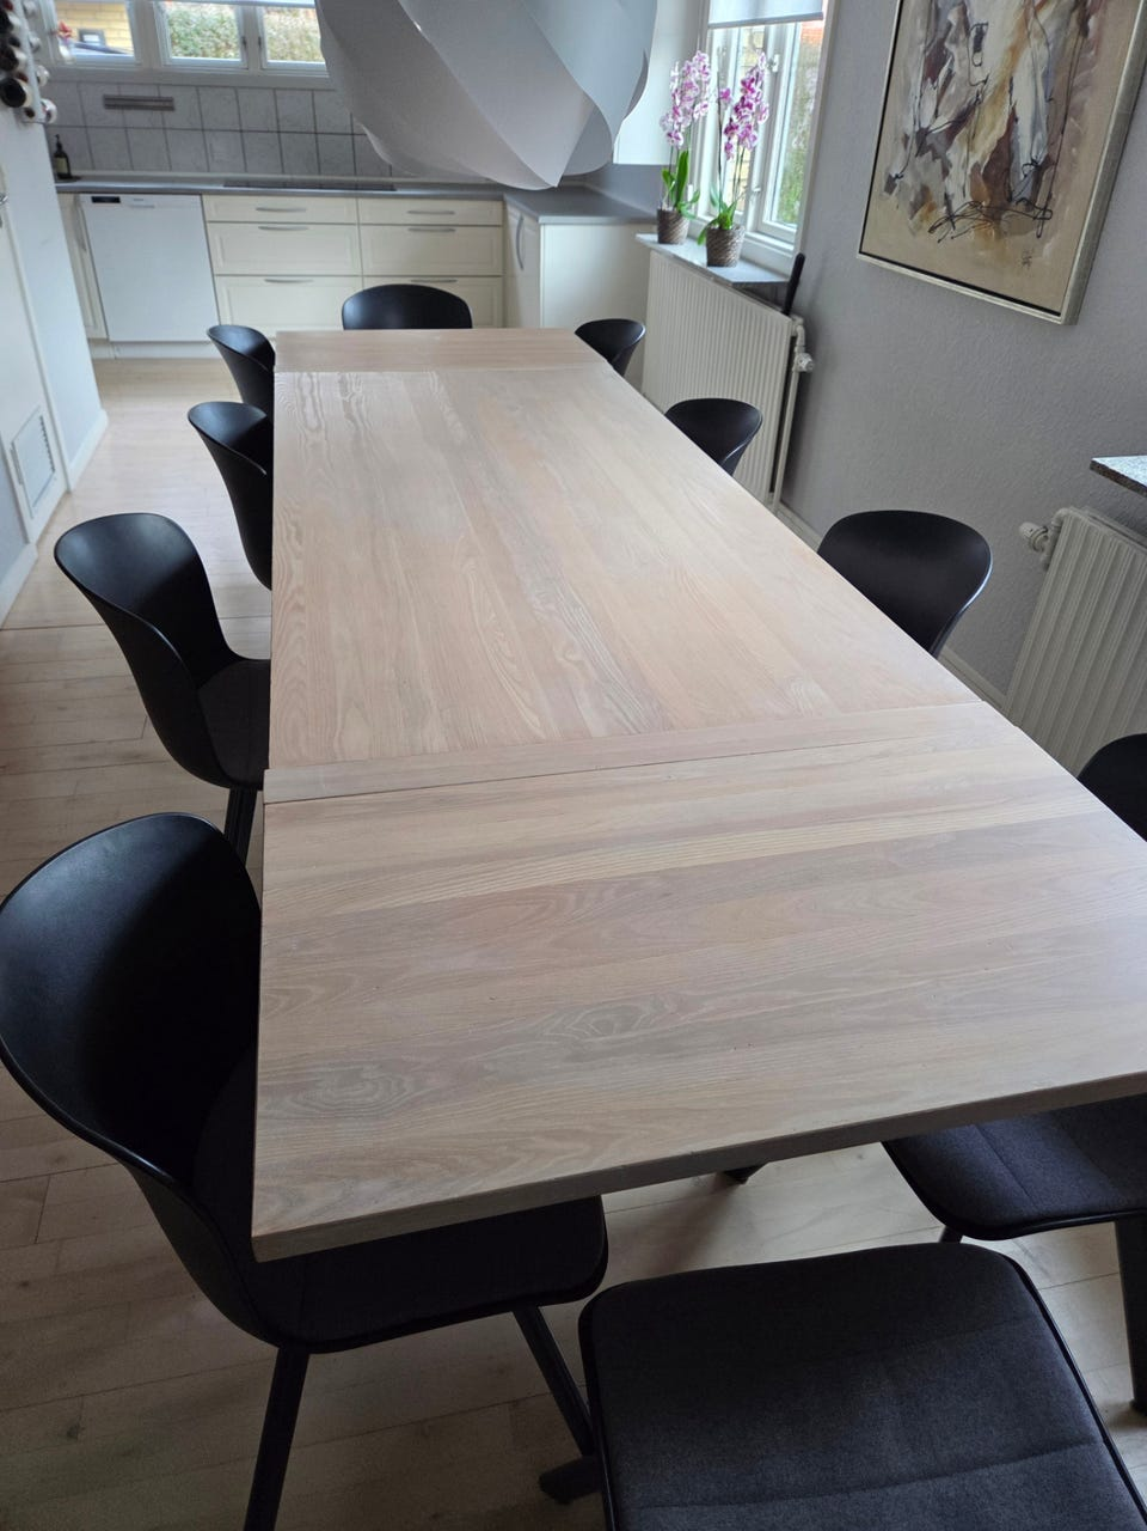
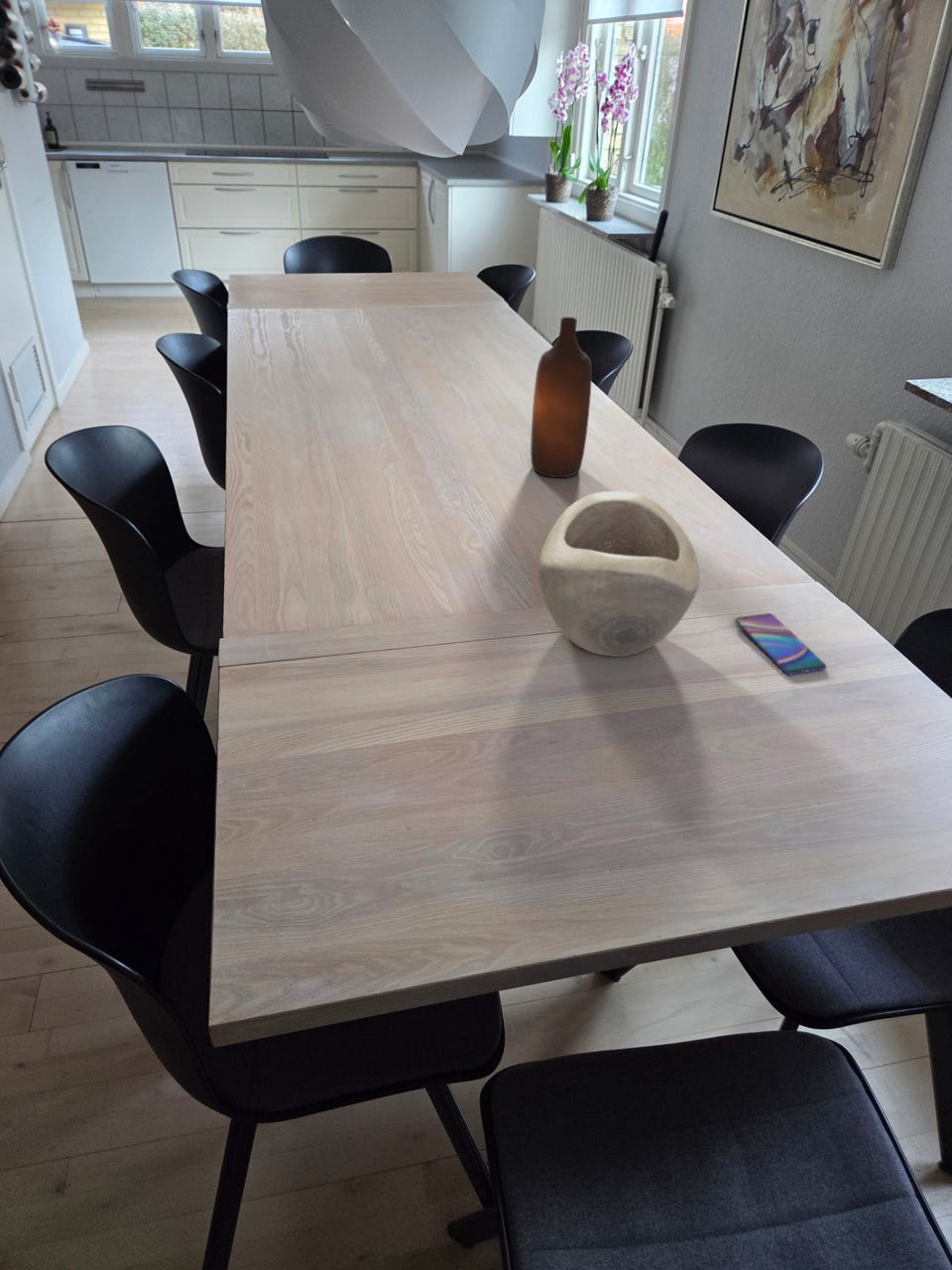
+ decorative bowl [537,490,701,658]
+ smartphone [735,612,827,676]
+ bottle [530,317,593,478]
